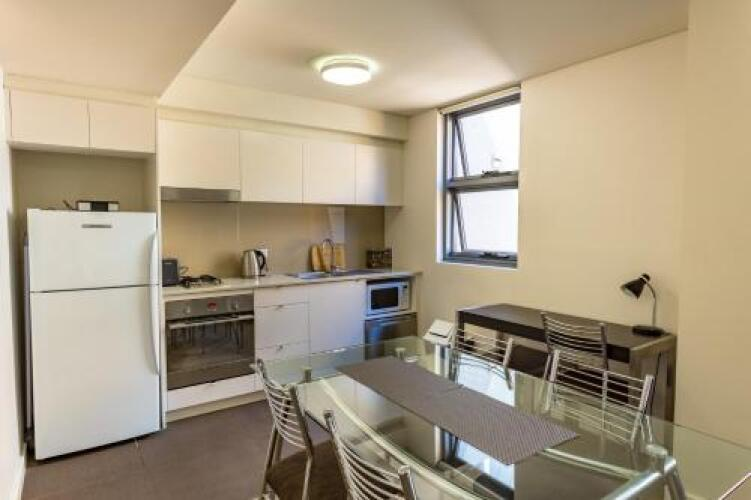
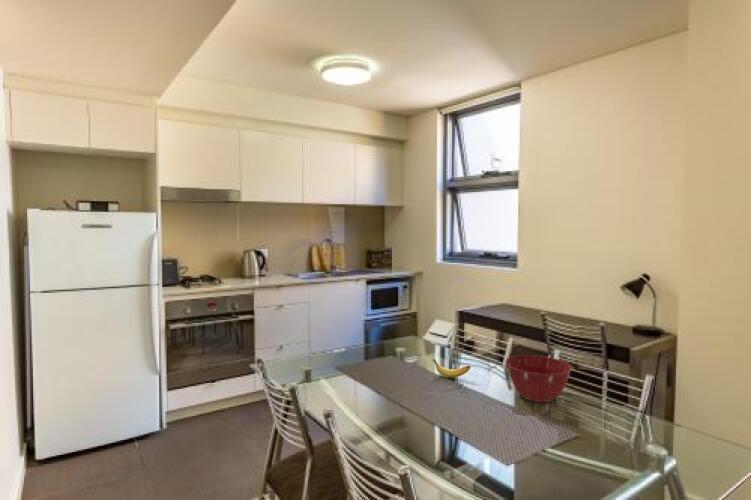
+ banana [432,358,472,378]
+ mixing bowl [504,354,573,403]
